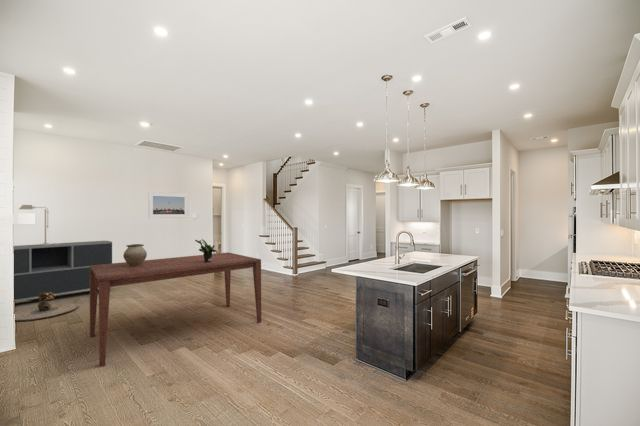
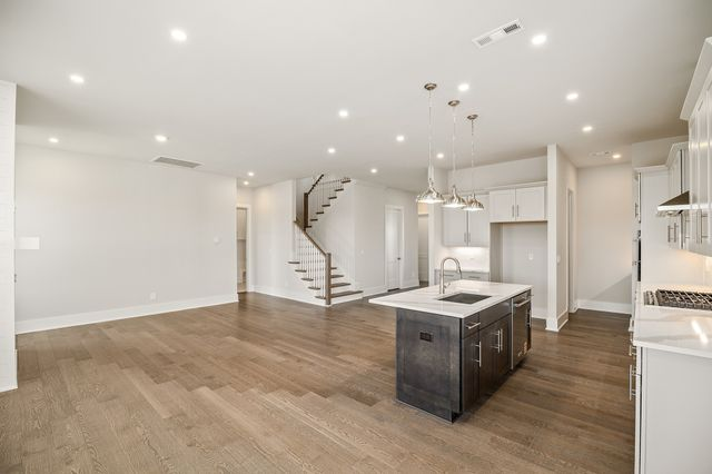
- potted plant [194,238,219,263]
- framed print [147,191,189,219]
- ceramic pot [122,243,148,266]
- sideboard [13,240,113,302]
- dining table [89,252,262,368]
- lamp [18,204,58,246]
- decorative plant [14,292,79,322]
